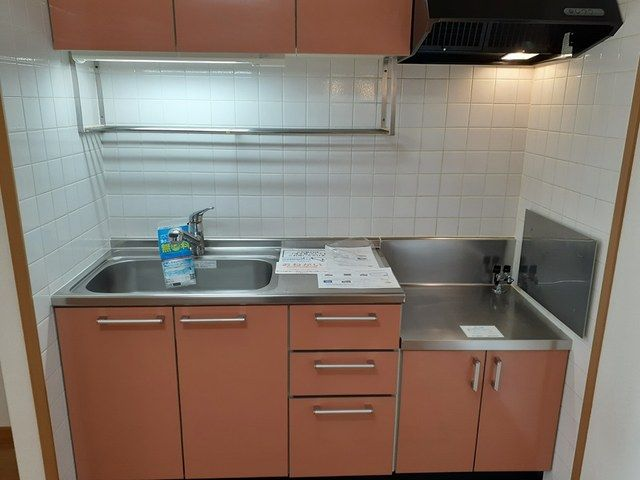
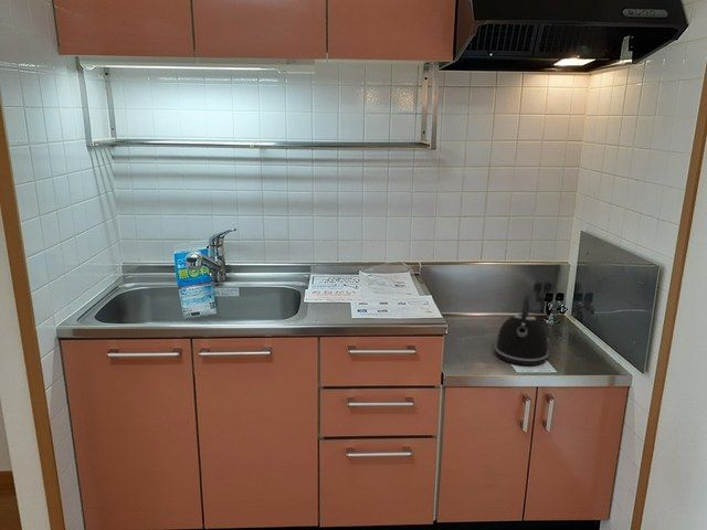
+ kettle [494,294,549,367]
